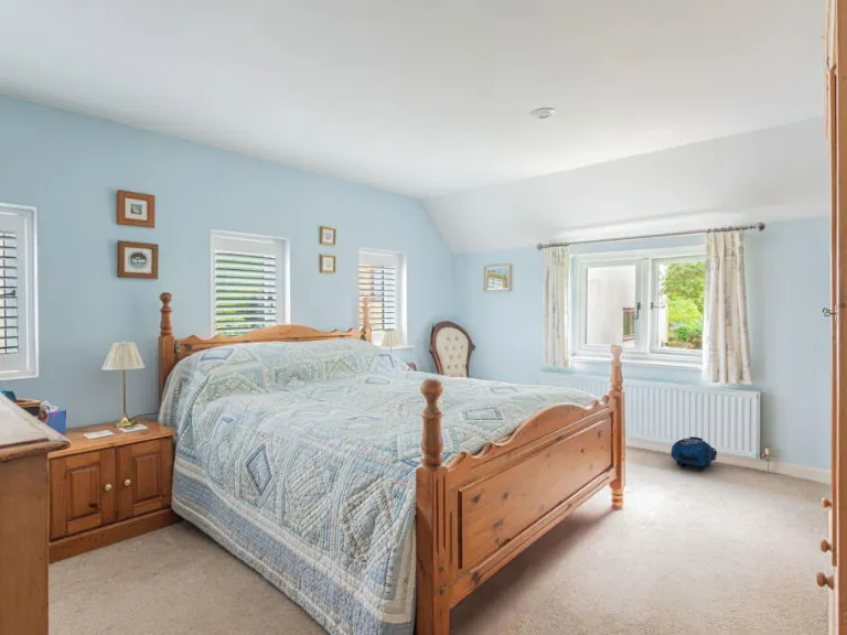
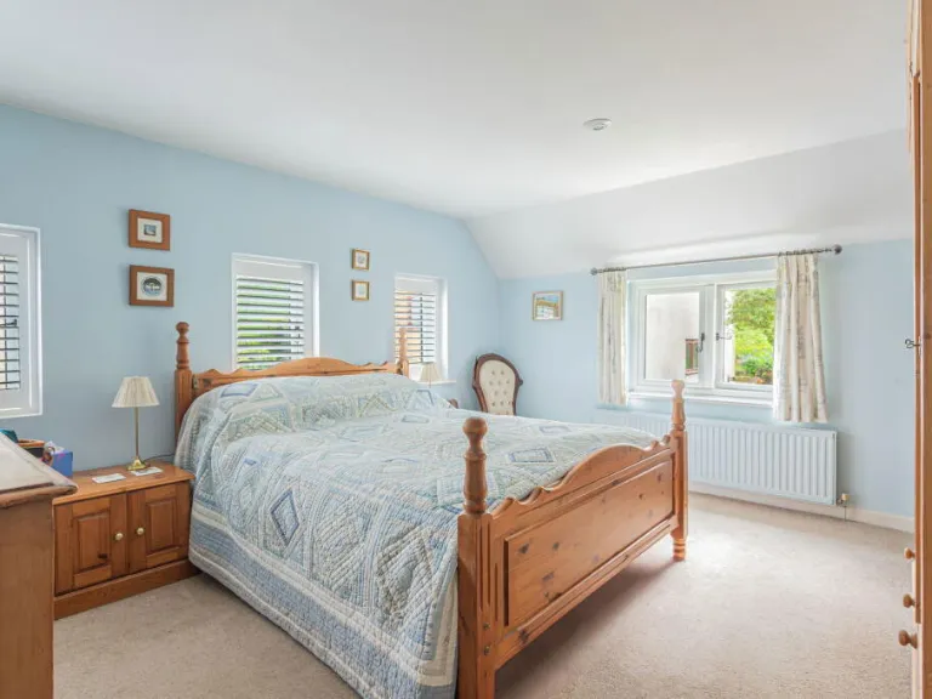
- backpack [669,435,718,472]
